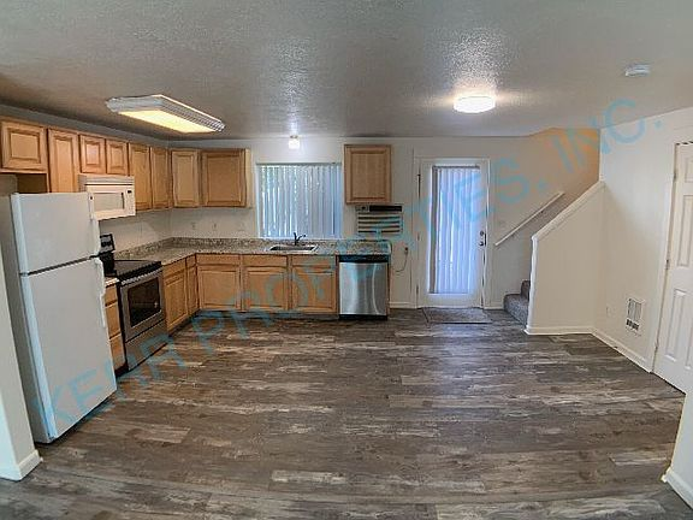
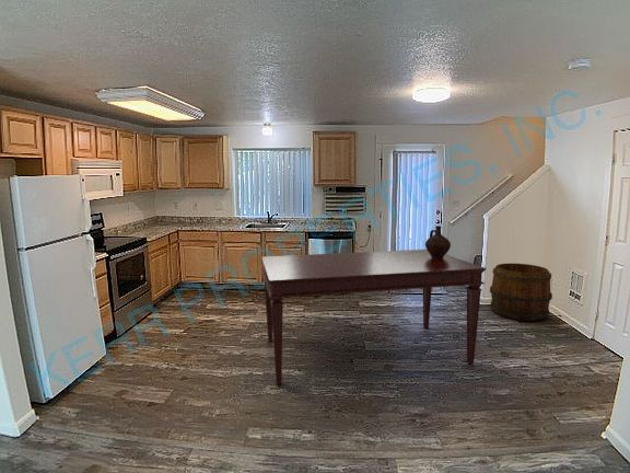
+ dining table [260,249,488,385]
+ ceramic jug [424,224,452,259]
+ barrel [489,262,553,322]
